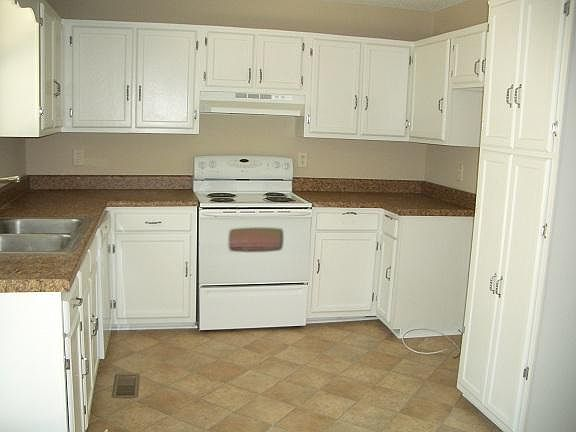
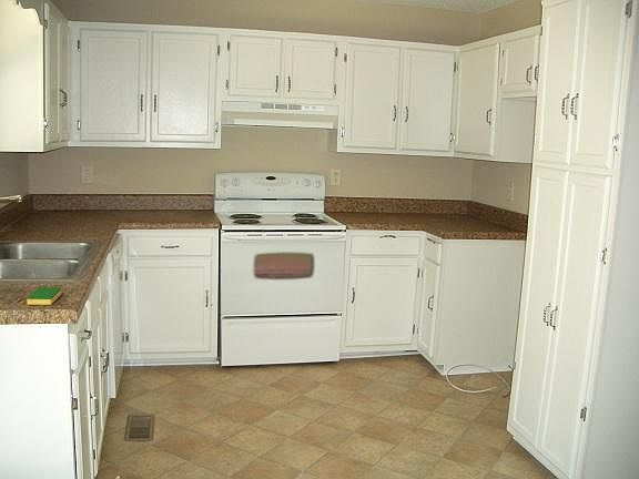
+ dish sponge [27,286,62,306]
